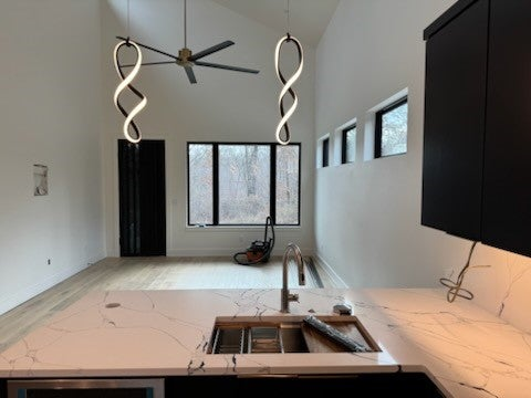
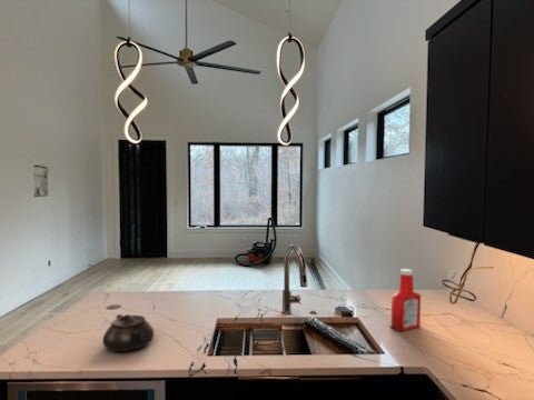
+ teapot [101,313,155,353]
+ soap bottle [390,268,422,332]
